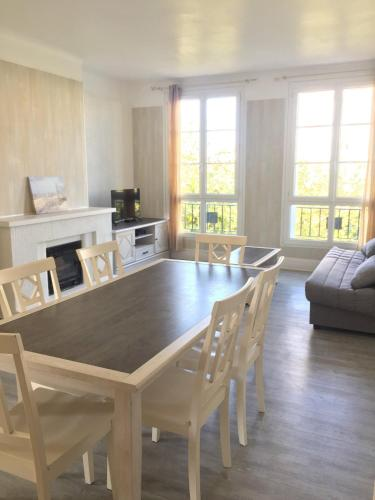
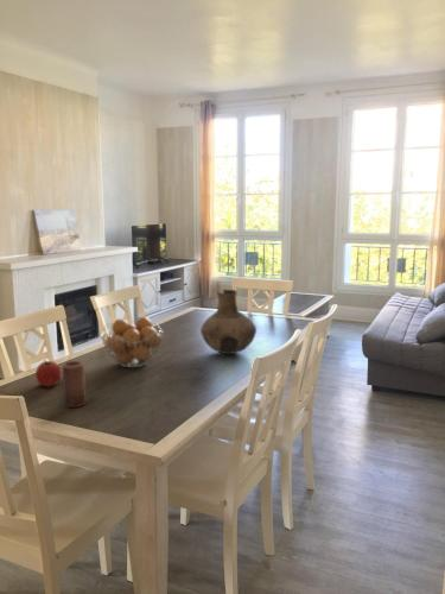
+ fruit basket [100,316,165,368]
+ apple [34,359,63,387]
+ vase [199,289,258,355]
+ candle [61,360,88,409]
